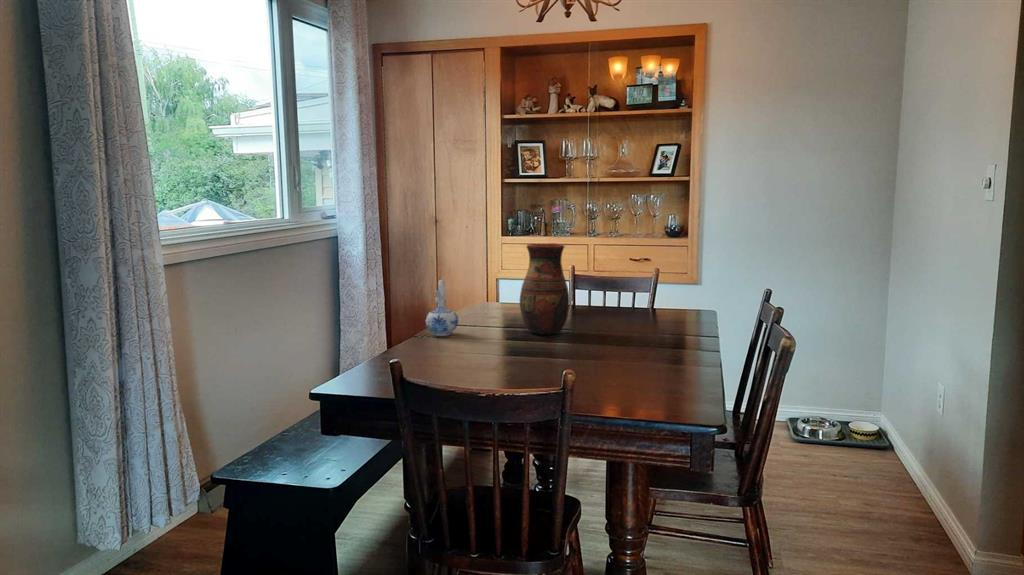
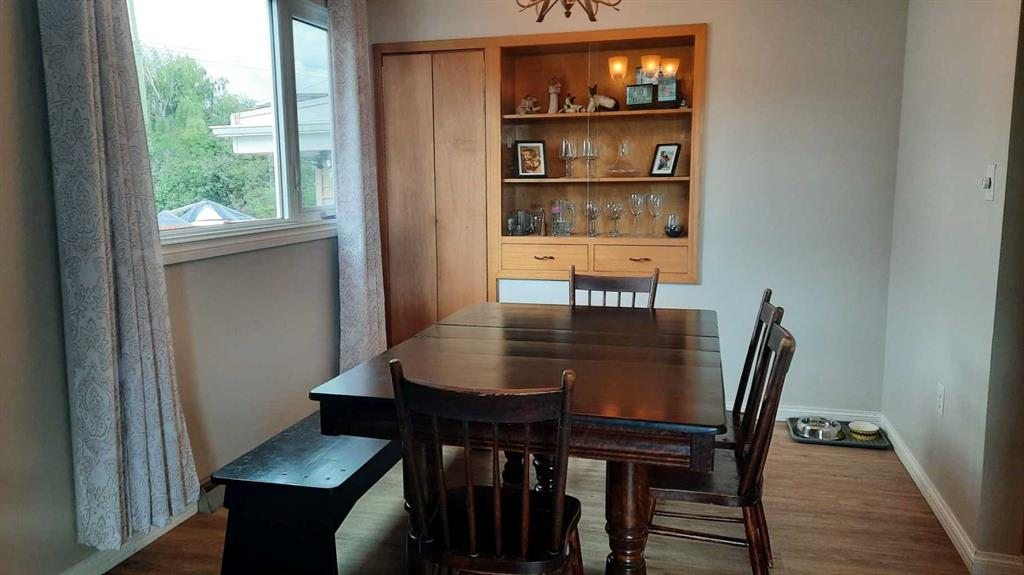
- vase [519,243,571,336]
- ceramic pitcher [425,279,459,337]
